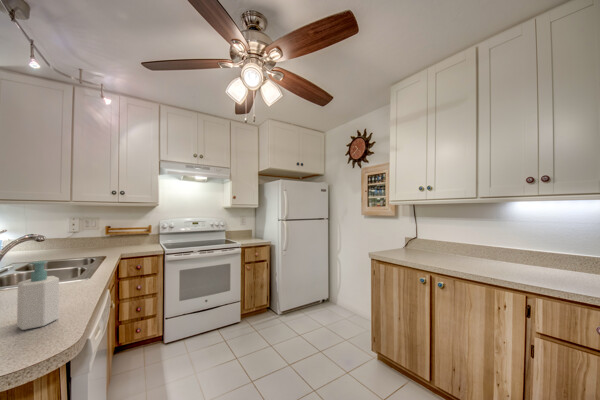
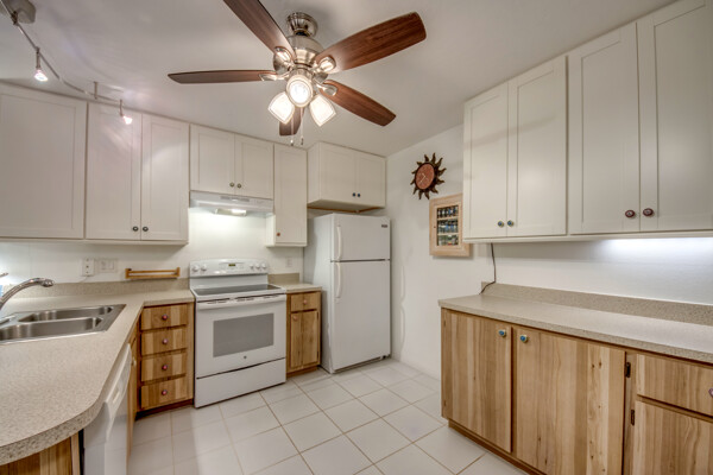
- soap bottle [16,260,60,331]
